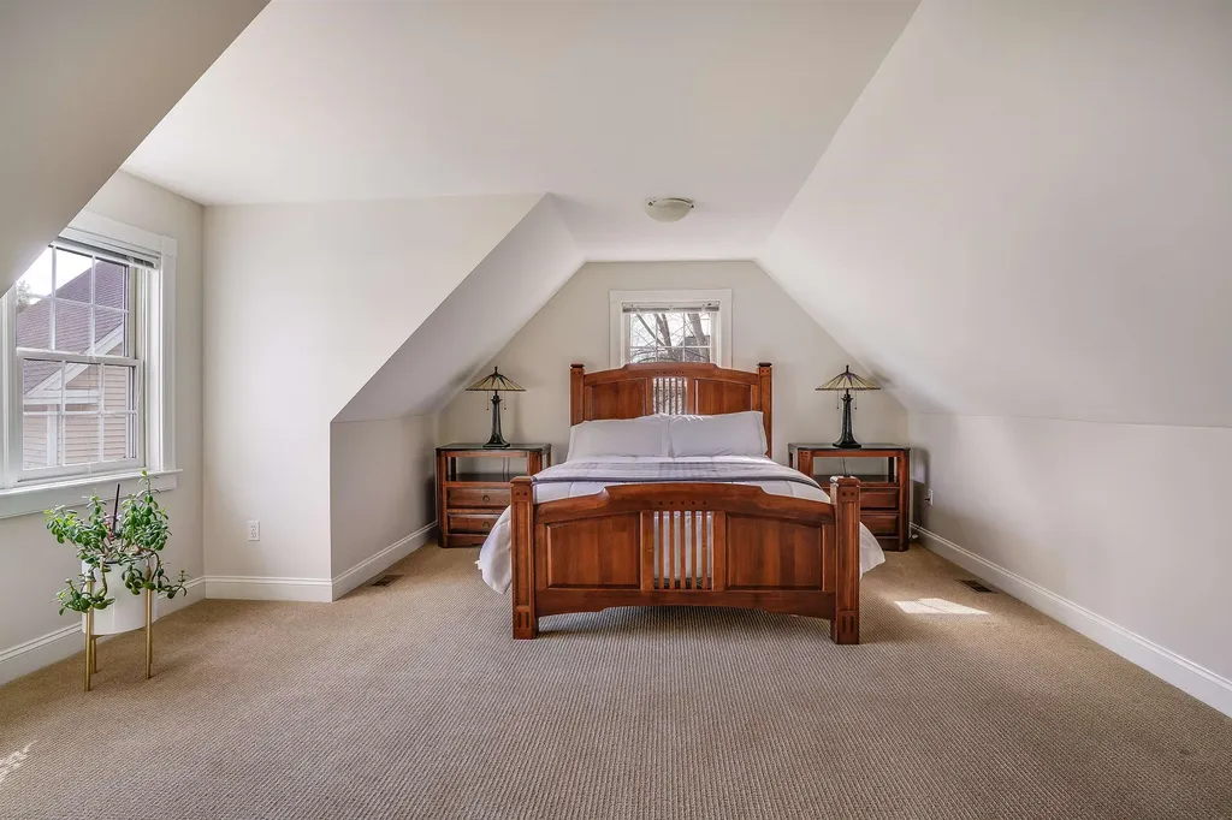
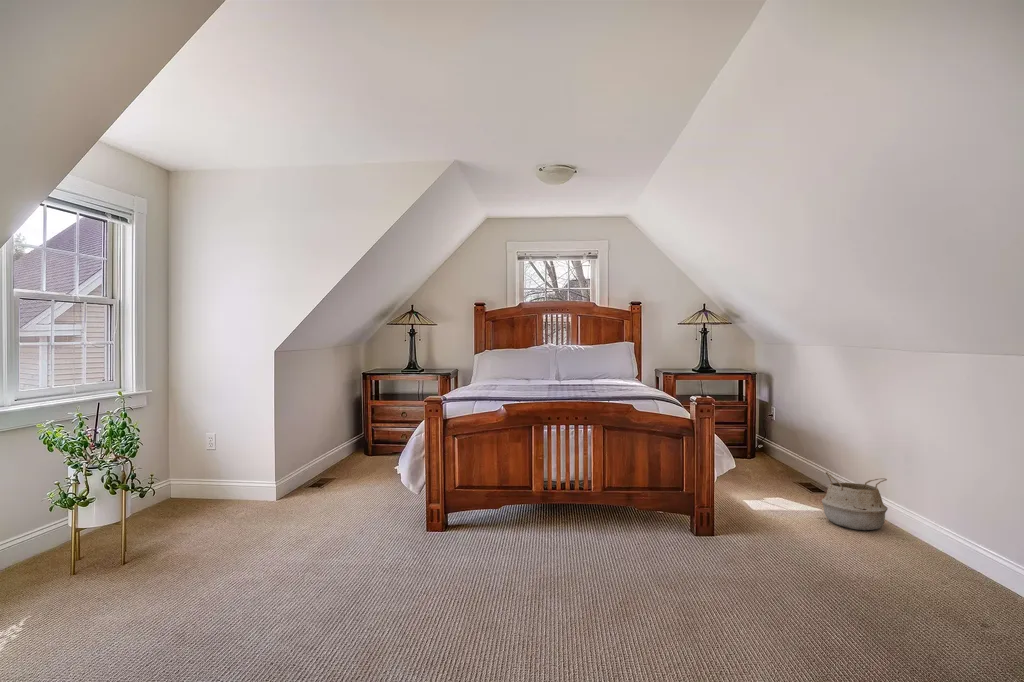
+ woven basket [821,471,889,531]
